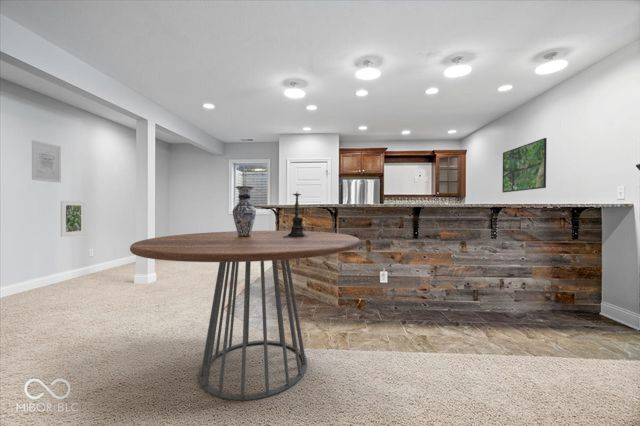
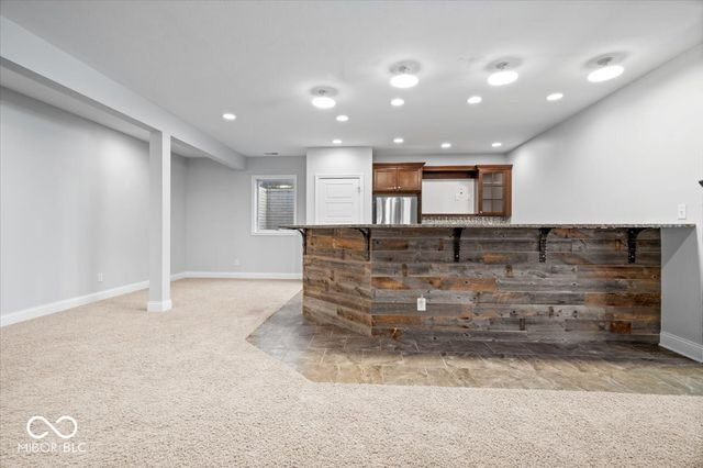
- wall art [31,139,62,184]
- vase [231,185,257,237]
- candle holder [283,192,309,238]
- dining table [129,230,361,401]
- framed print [501,137,548,193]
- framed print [60,200,86,238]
